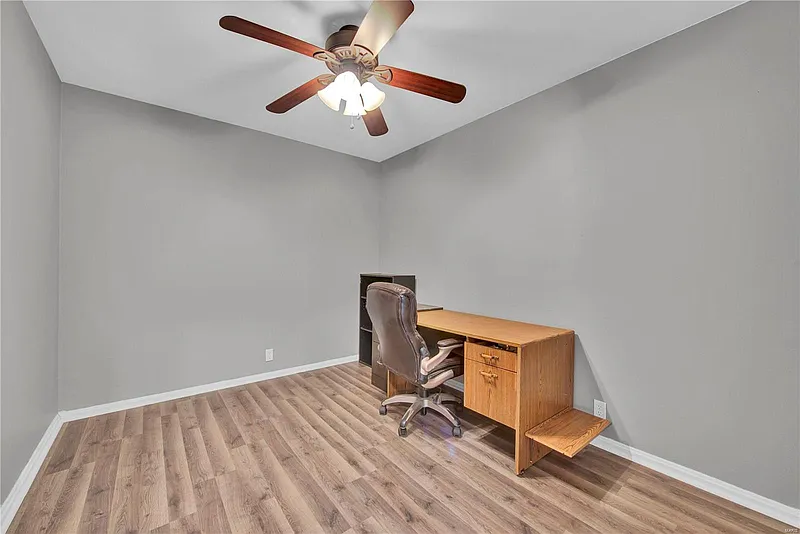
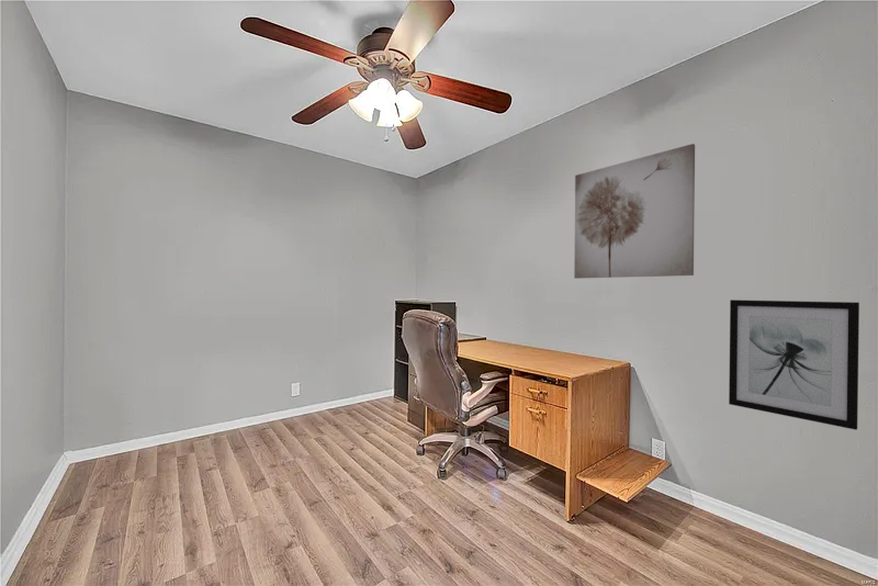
+ wall art [728,298,860,431]
+ wall art [573,143,696,280]
